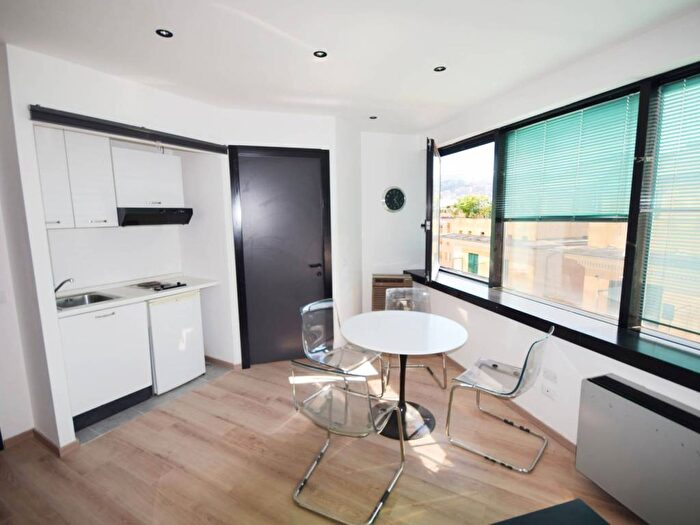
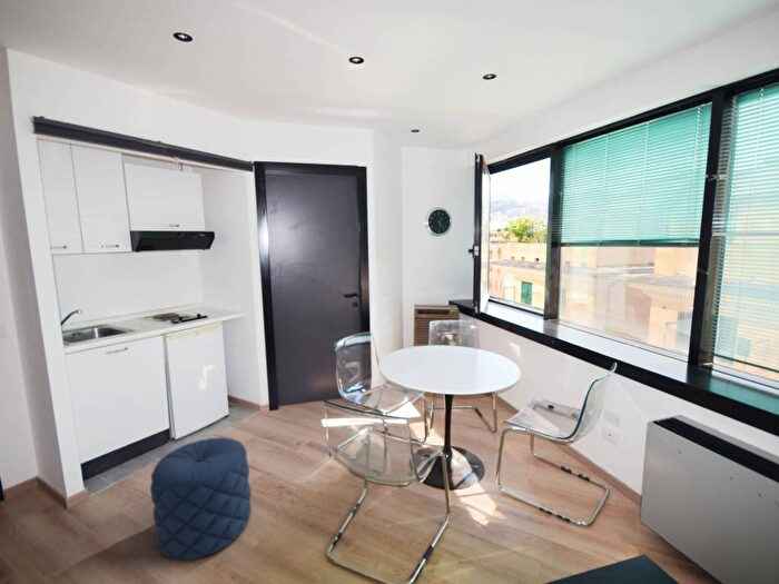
+ pouf [149,436,253,561]
